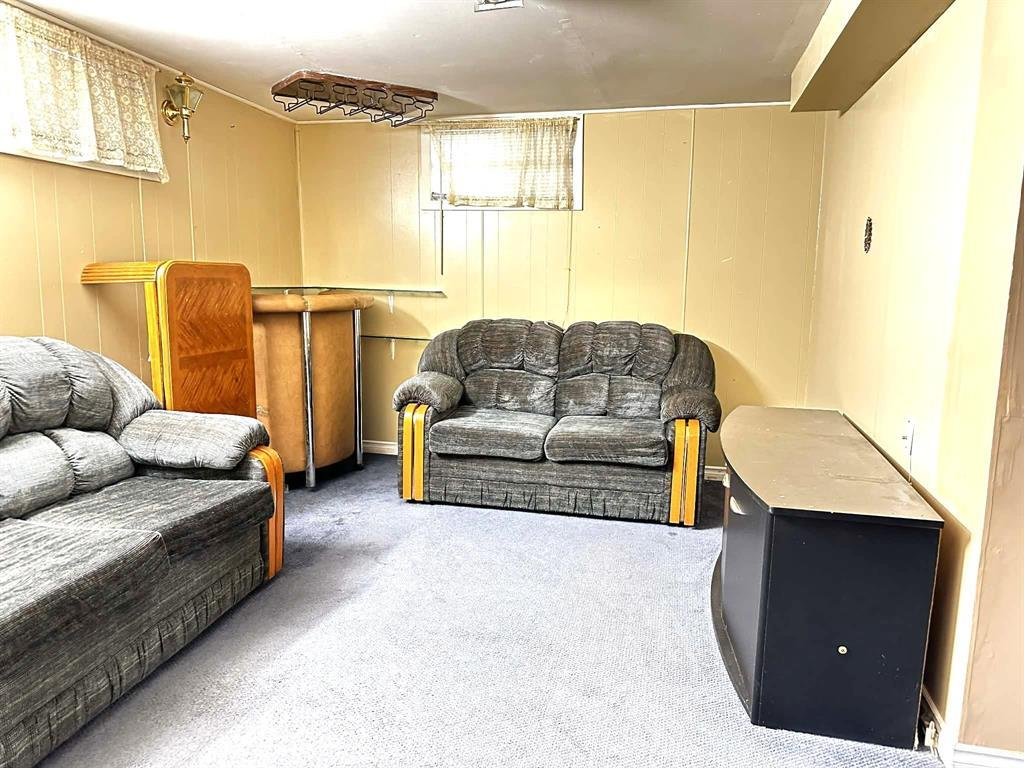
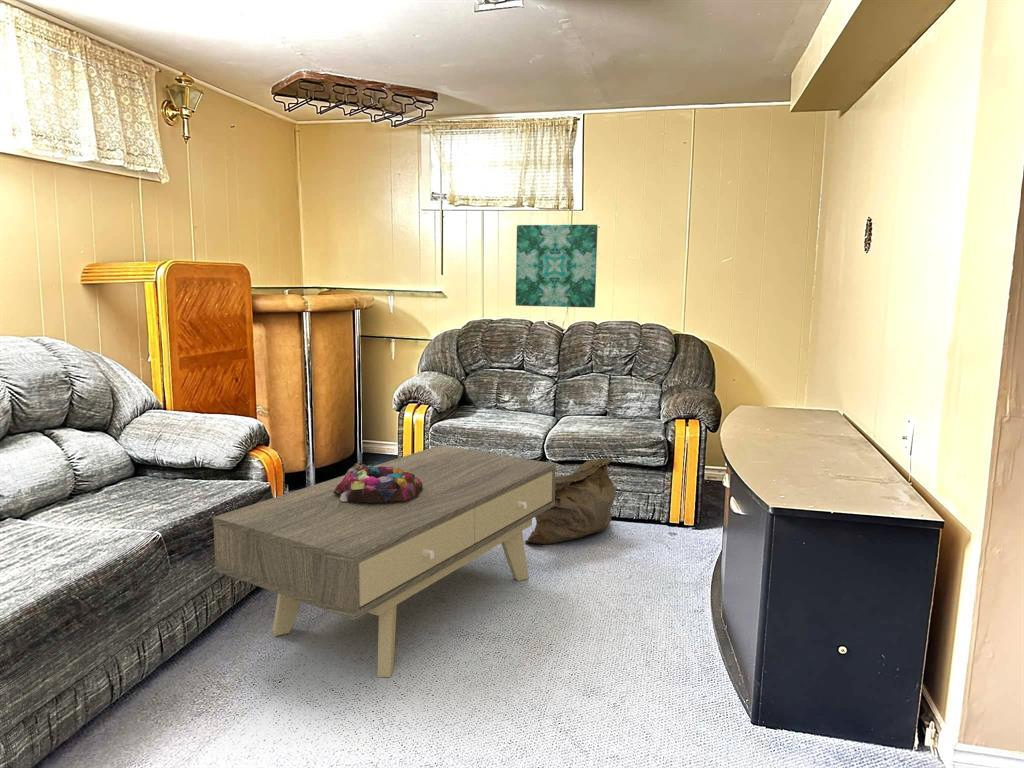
+ bag [524,457,617,545]
+ coffee table [212,444,557,678]
+ wall art [515,224,599,309]
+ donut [333,463,423,503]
